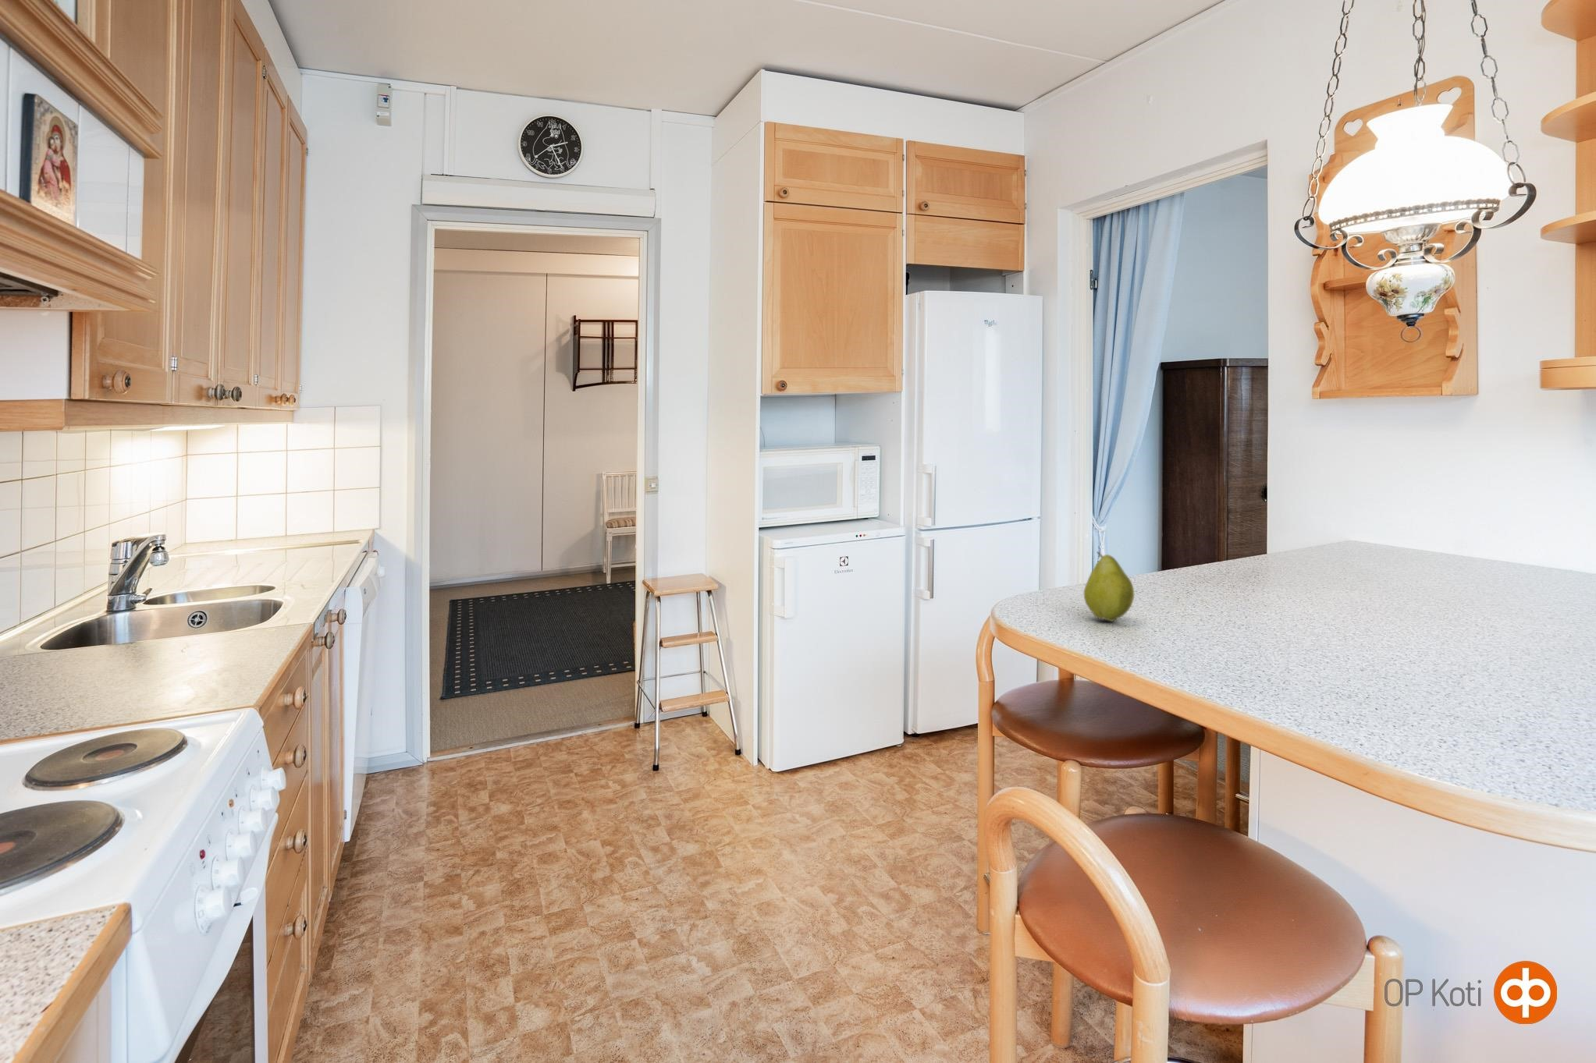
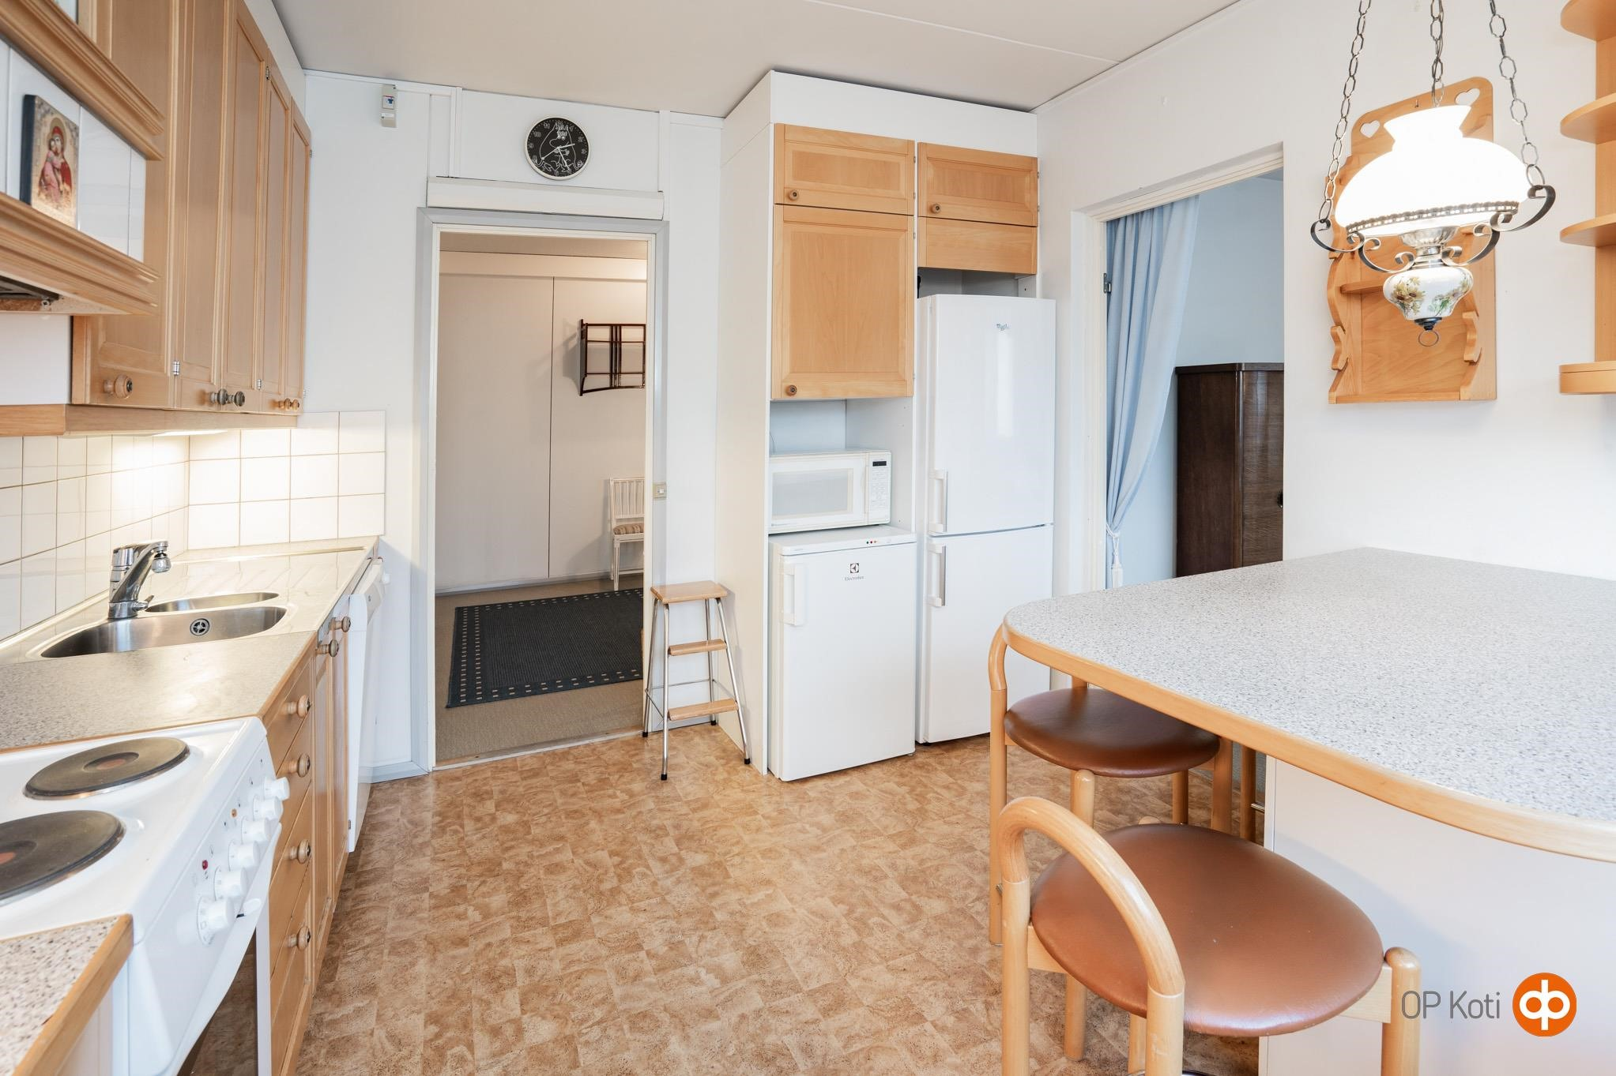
- fruit [1083,550,1134,623]
